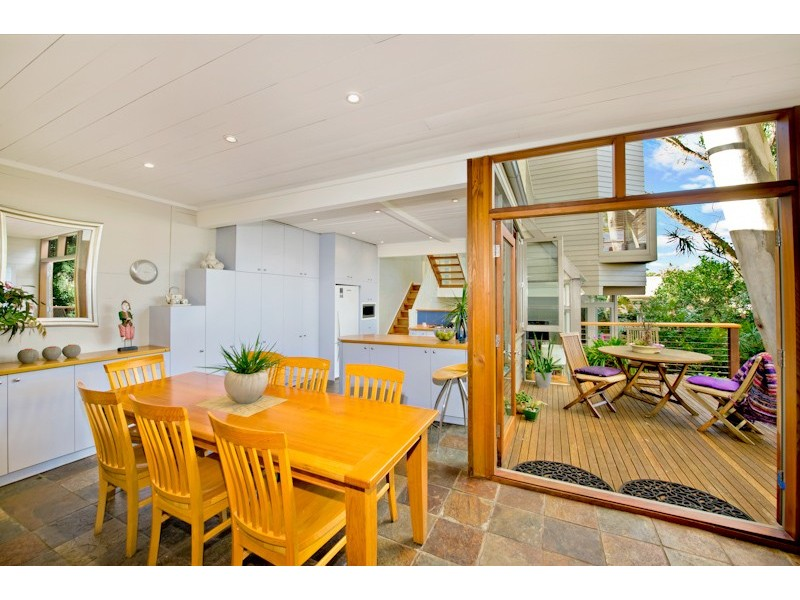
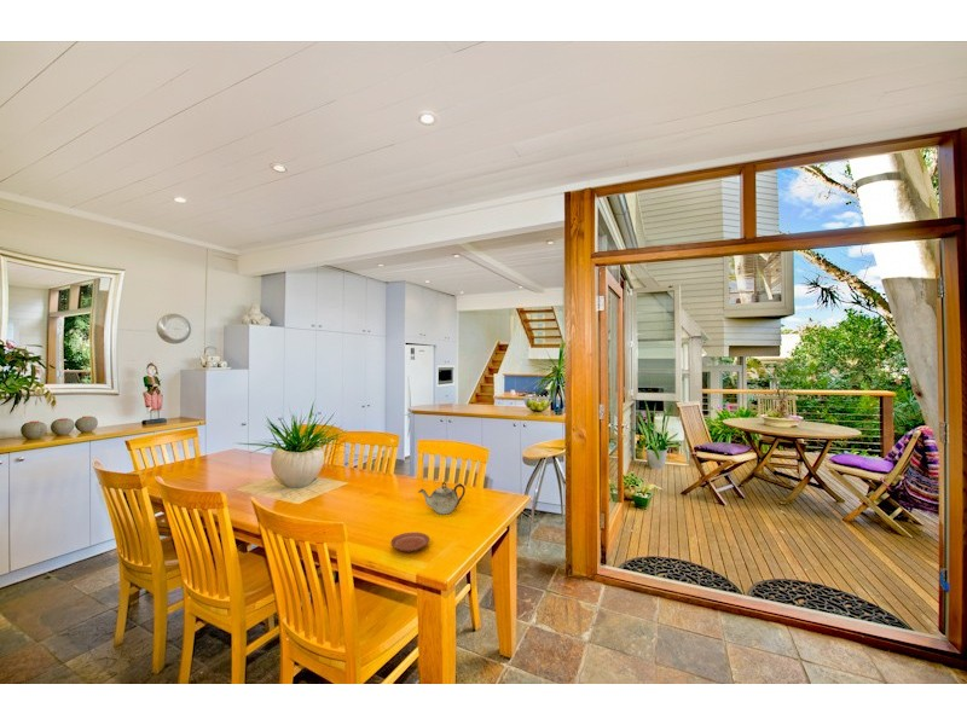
+ plate [389,532,430,553]
+ teapot [417,481,467,515]
